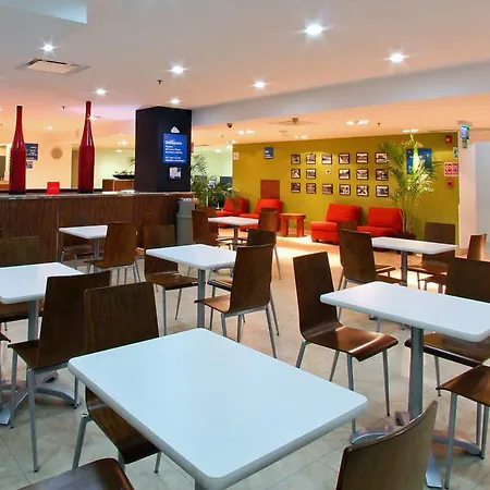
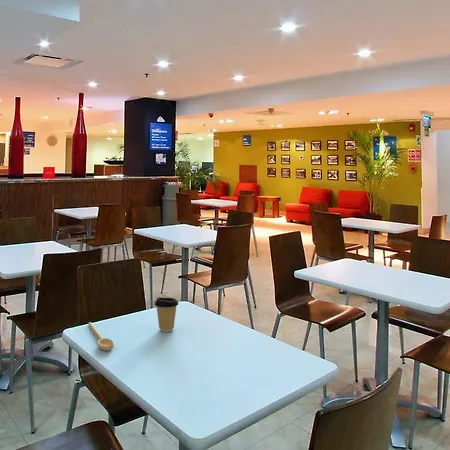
+ coffee cup [154,296,179,333]
+ spoon [87,321,115,351]
